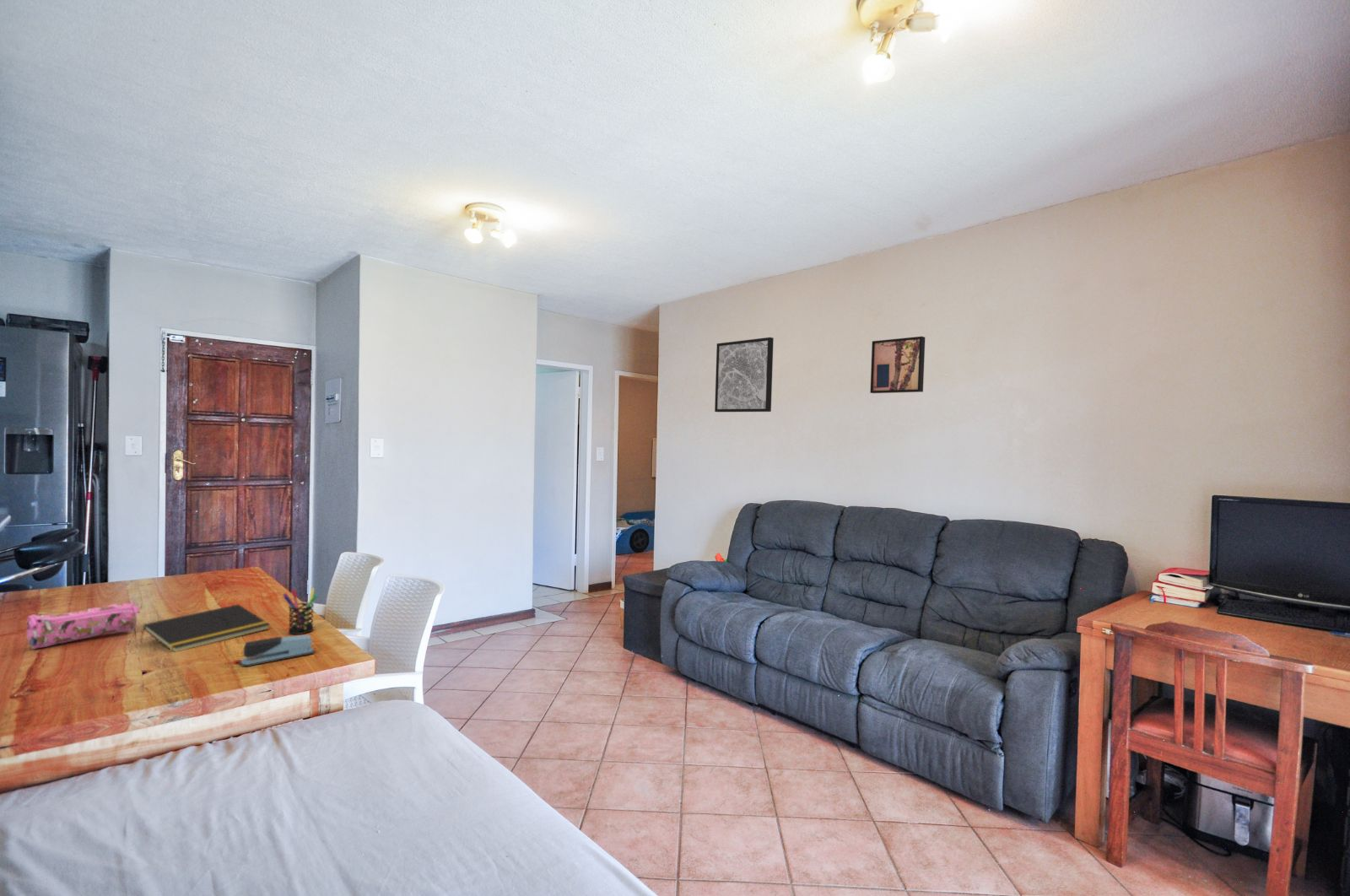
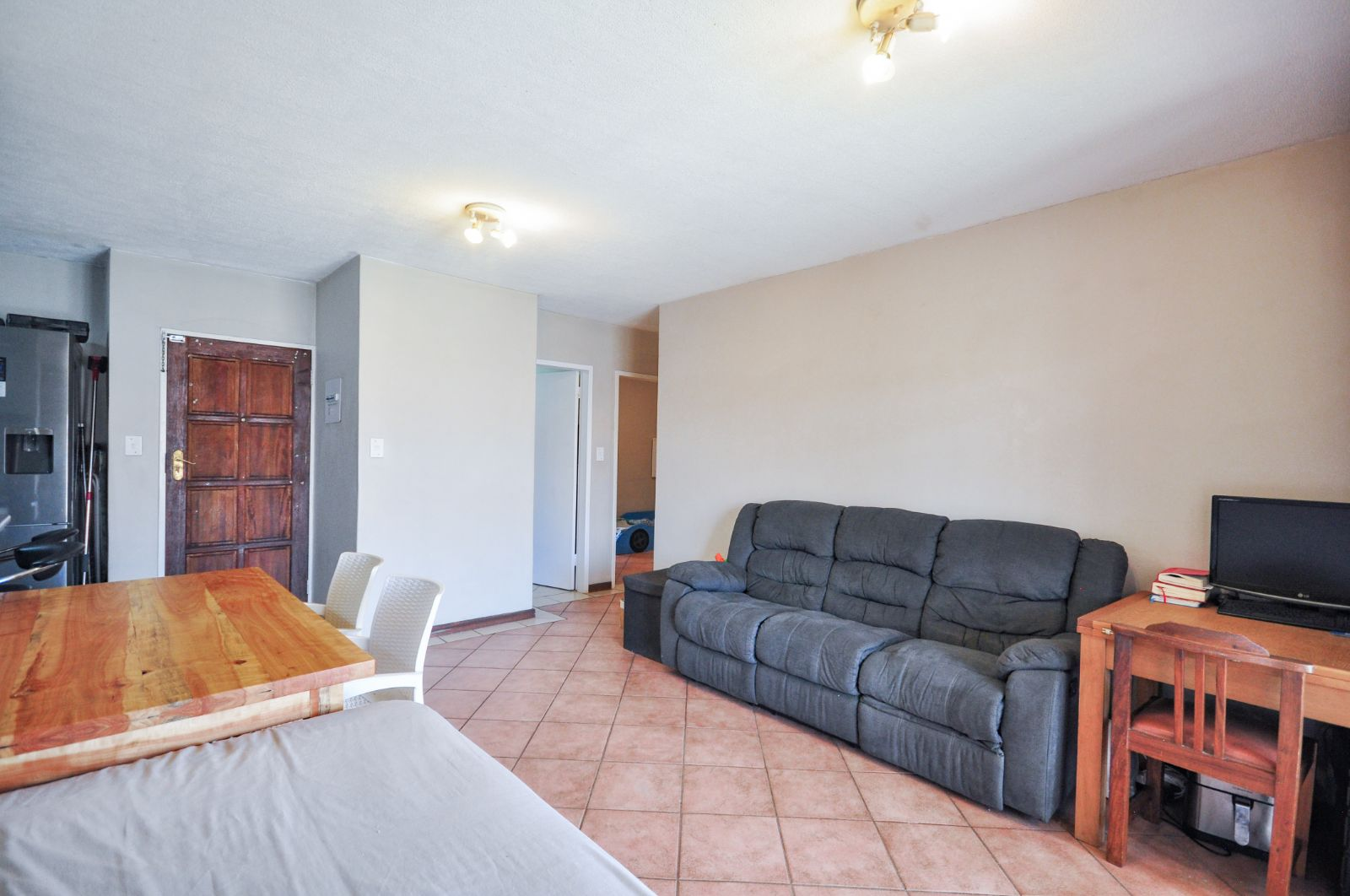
- stapler [239,634,316,667]
- notepad [139,603,271,653]
- wall art [870,336,926,394]
- wall art [714,337,775,413]
- pen holder [282,587,318,635]
- pencil case [25,599,141,650]
